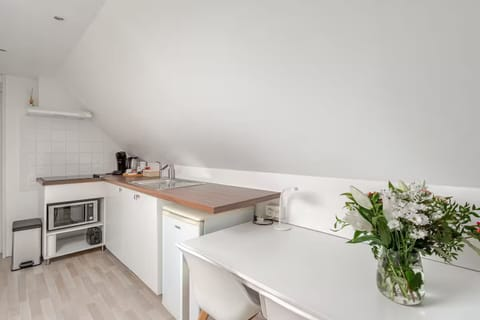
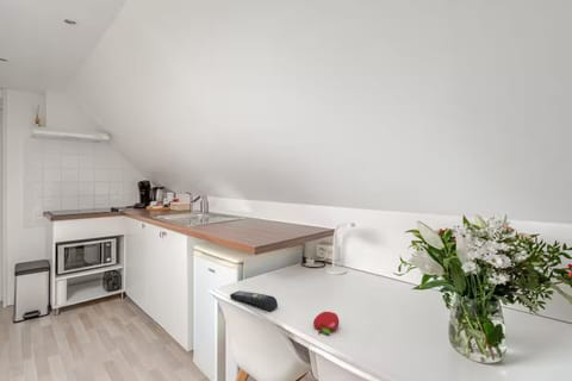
+ fruit [312,311,340,336]
+ remote control [229,289,279,312]
